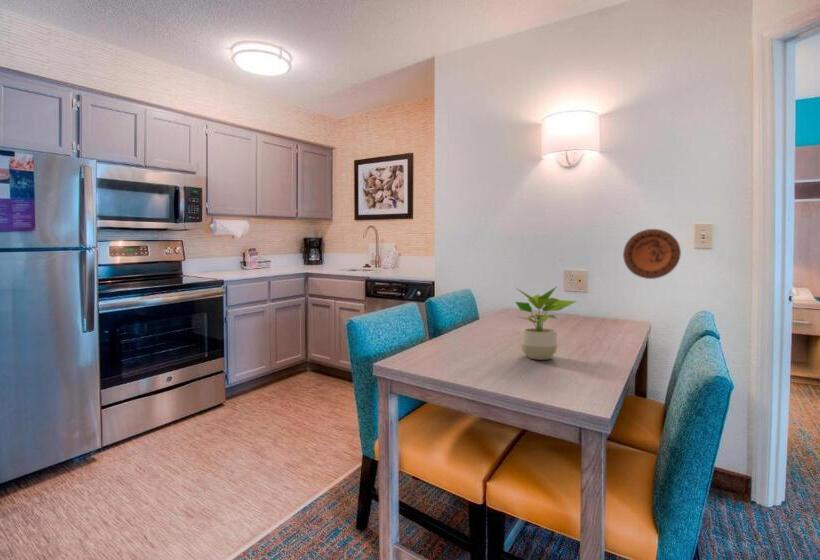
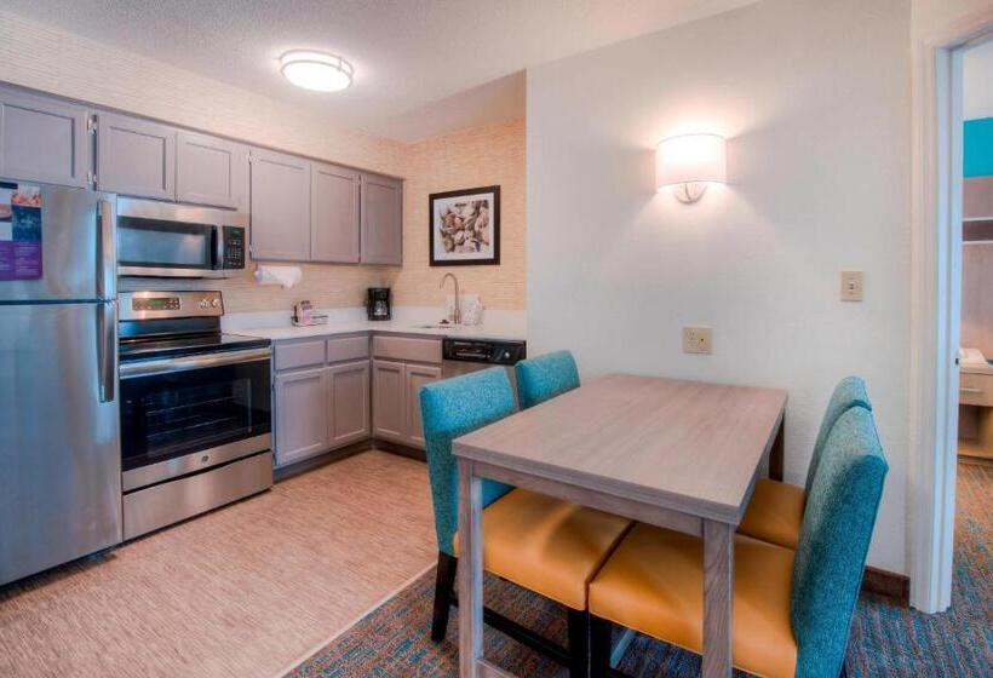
- potted plant [514,286,578,361]
- decorative plate [622,228,682,280]
